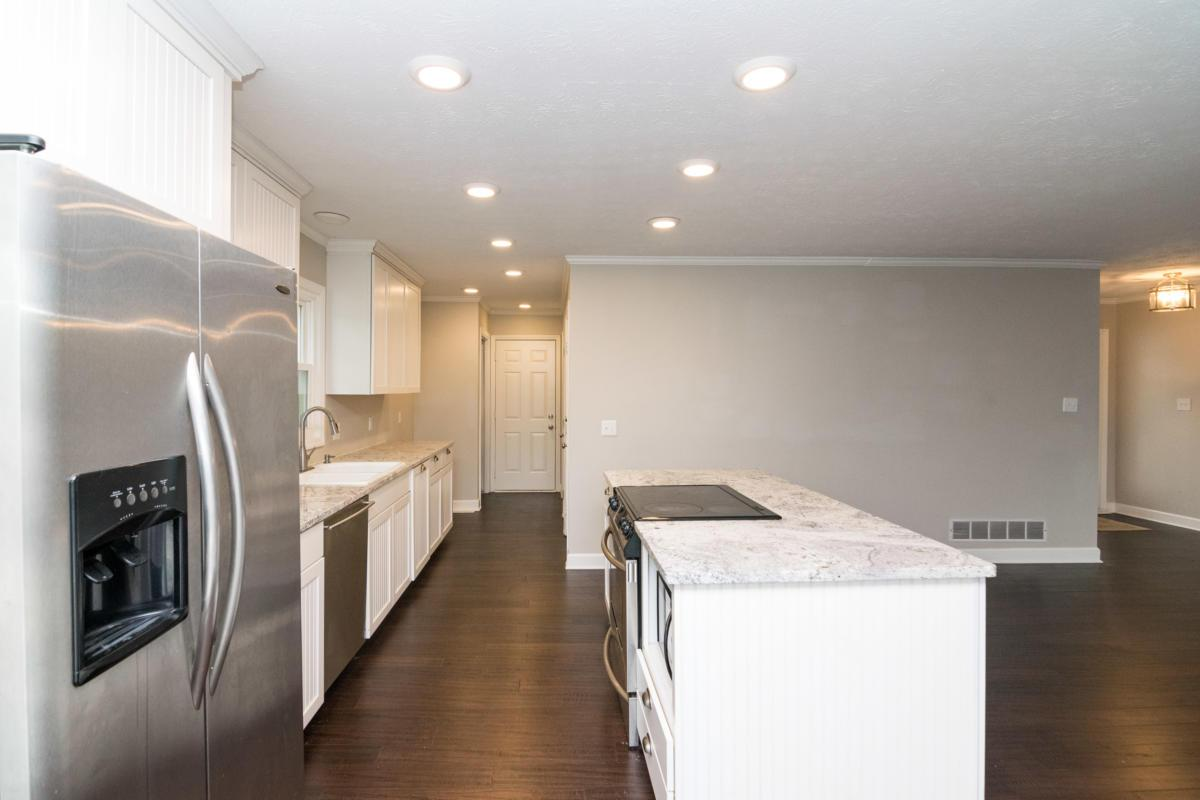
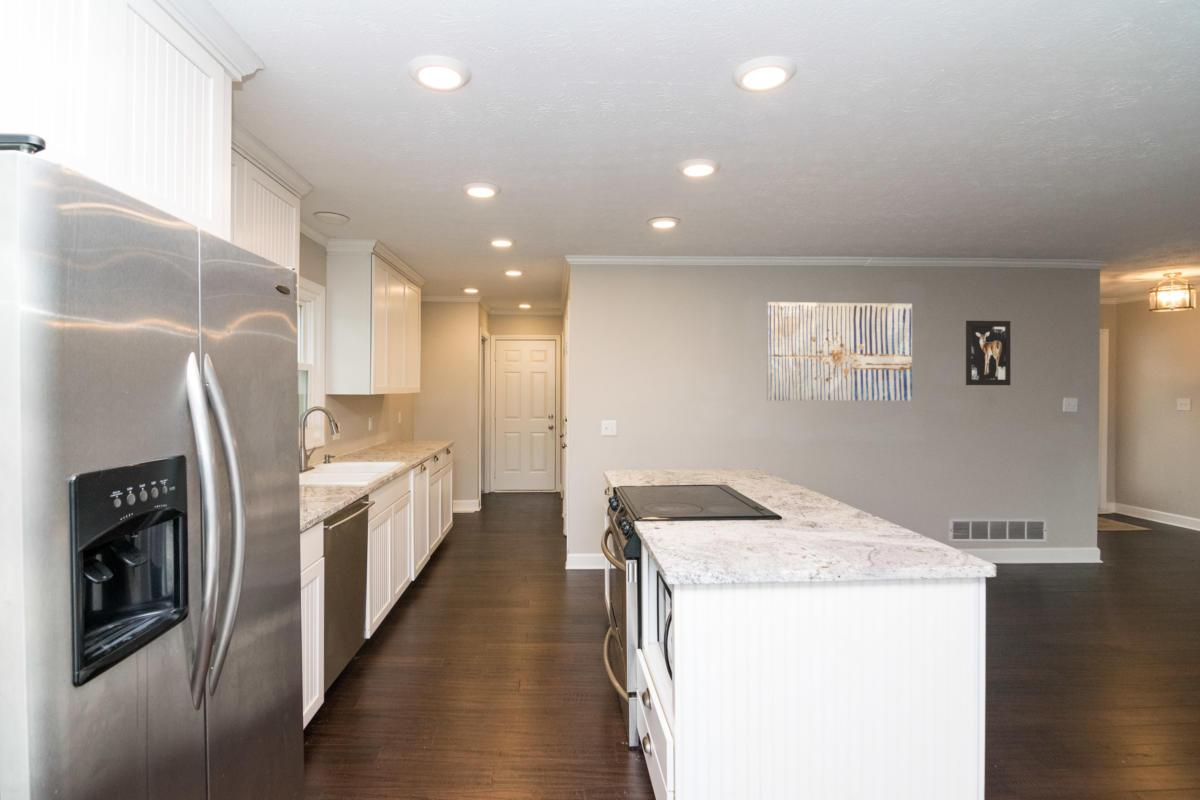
+ wall art [965,320,1011,386]
+ wall art [766,301,913,402]
